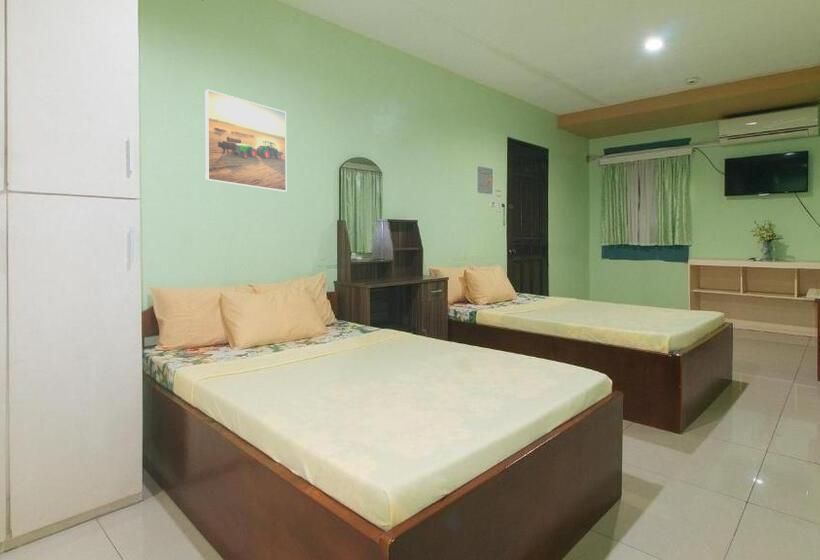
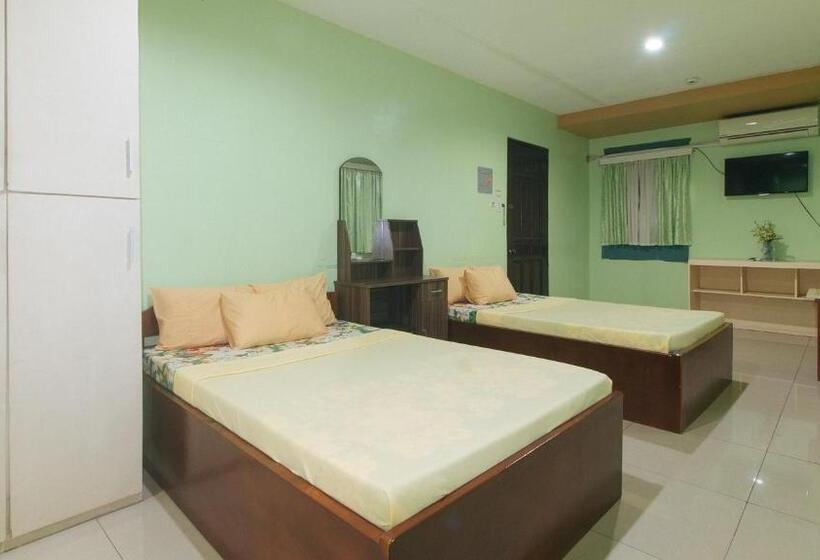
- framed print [204,88,287,193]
